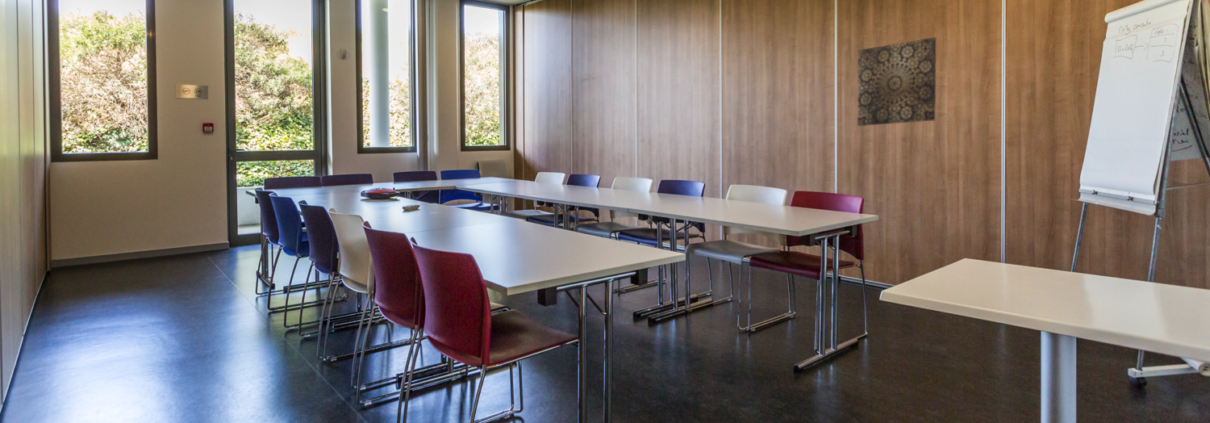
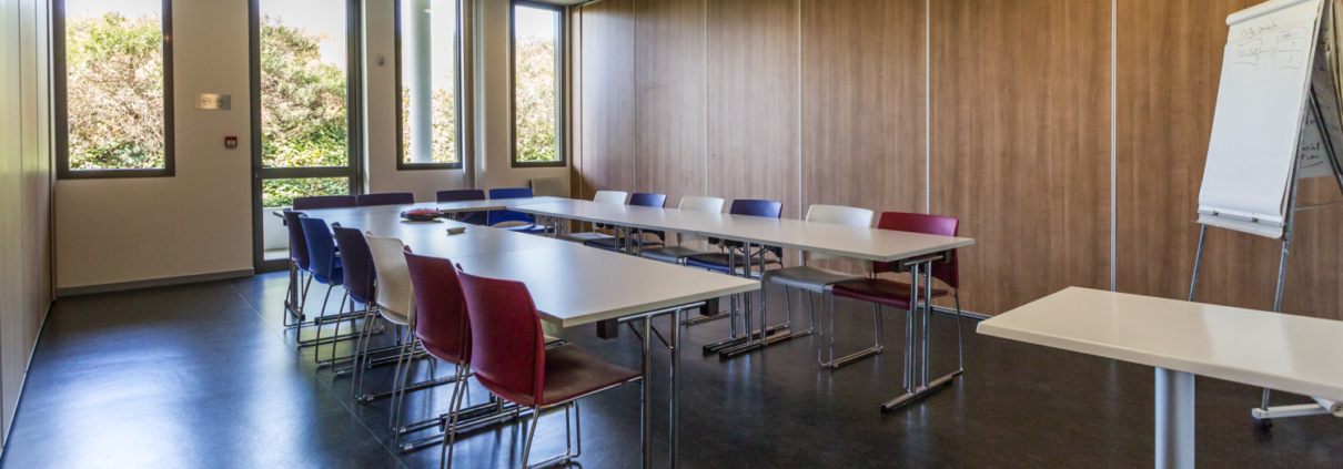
- wall art [856,36,937,127]
